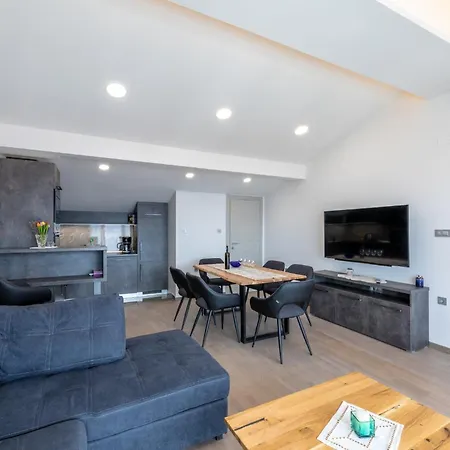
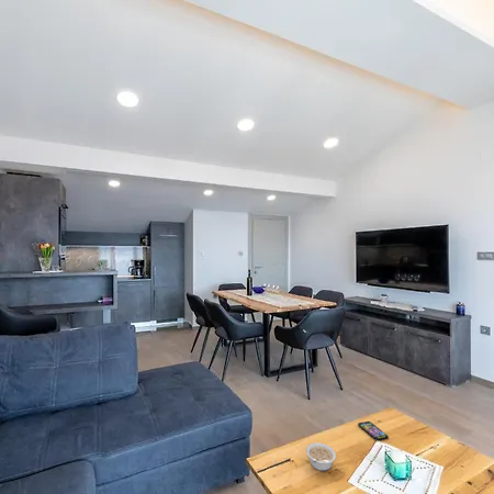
+ legume [305,441,337,472]
+ smartphone [357,420,390,441]
